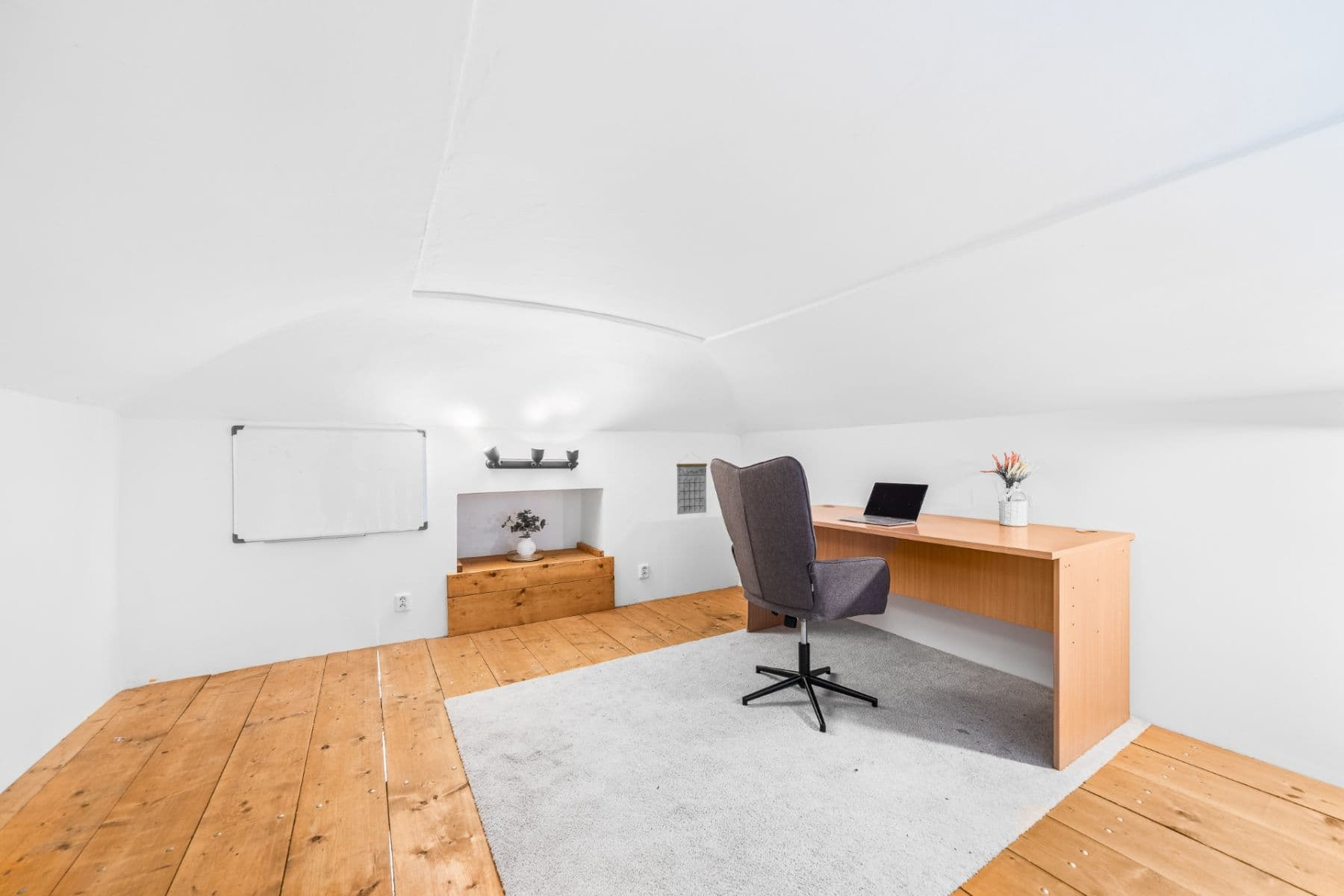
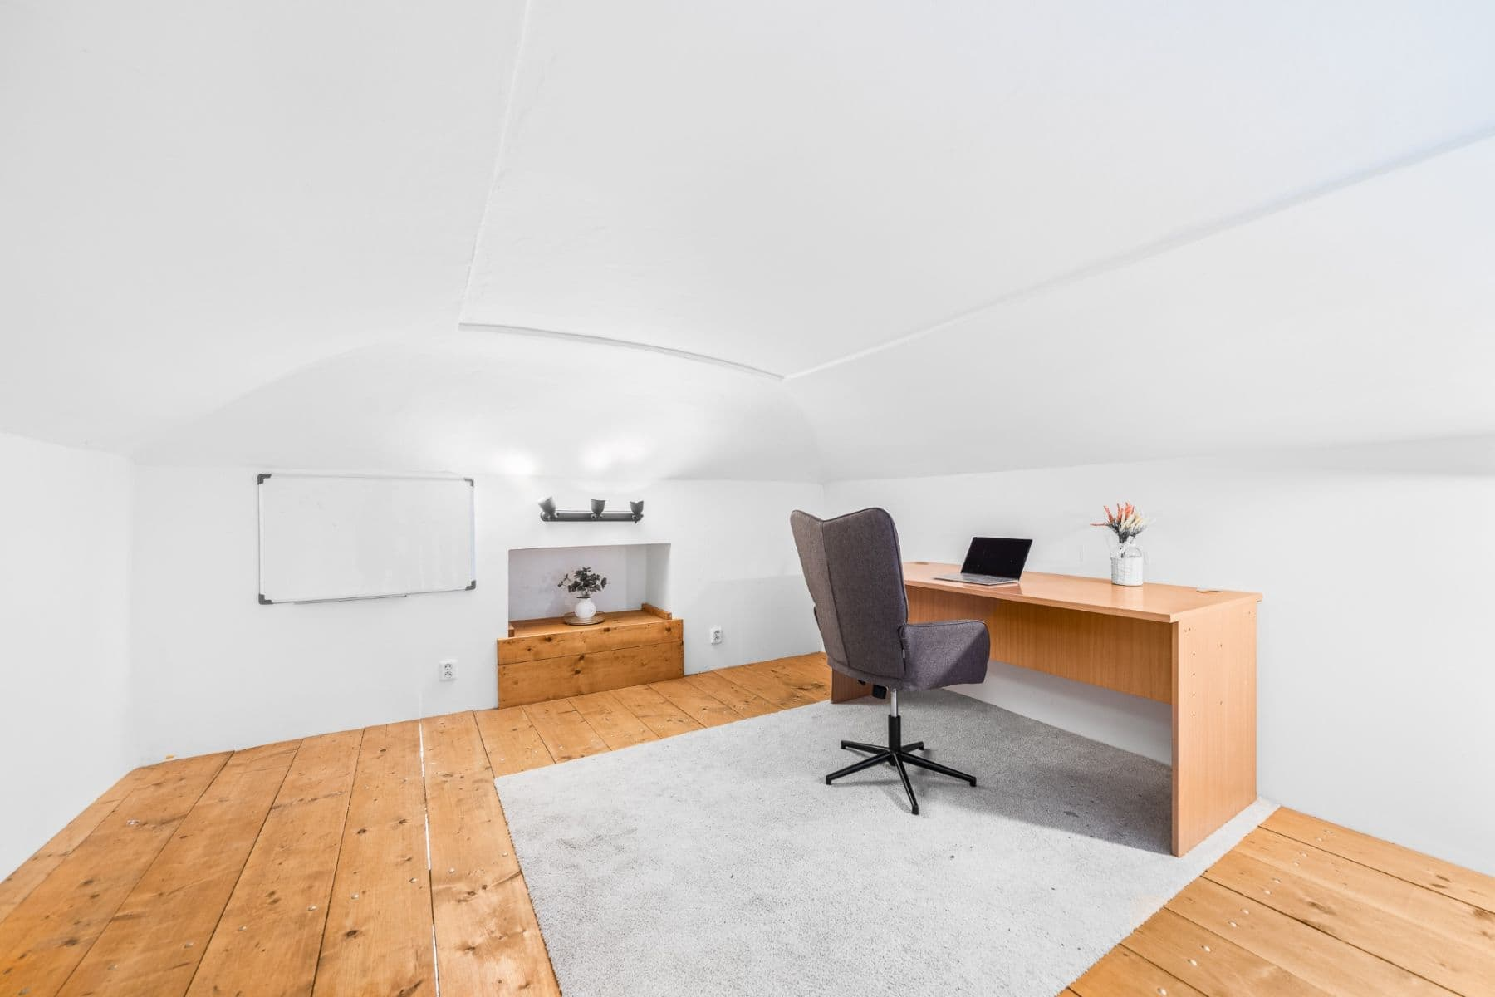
- calendar [676,452,708,515]
